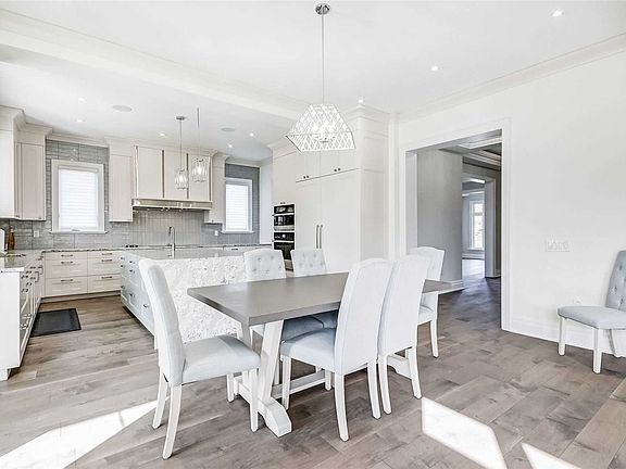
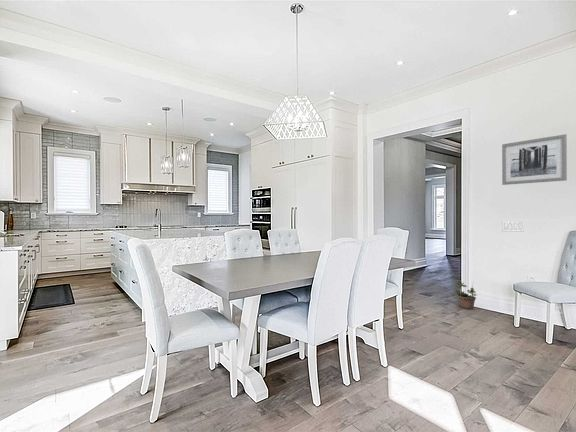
+ potted plant [454,279,478,310]
+ wall art [501,133,568,186]
